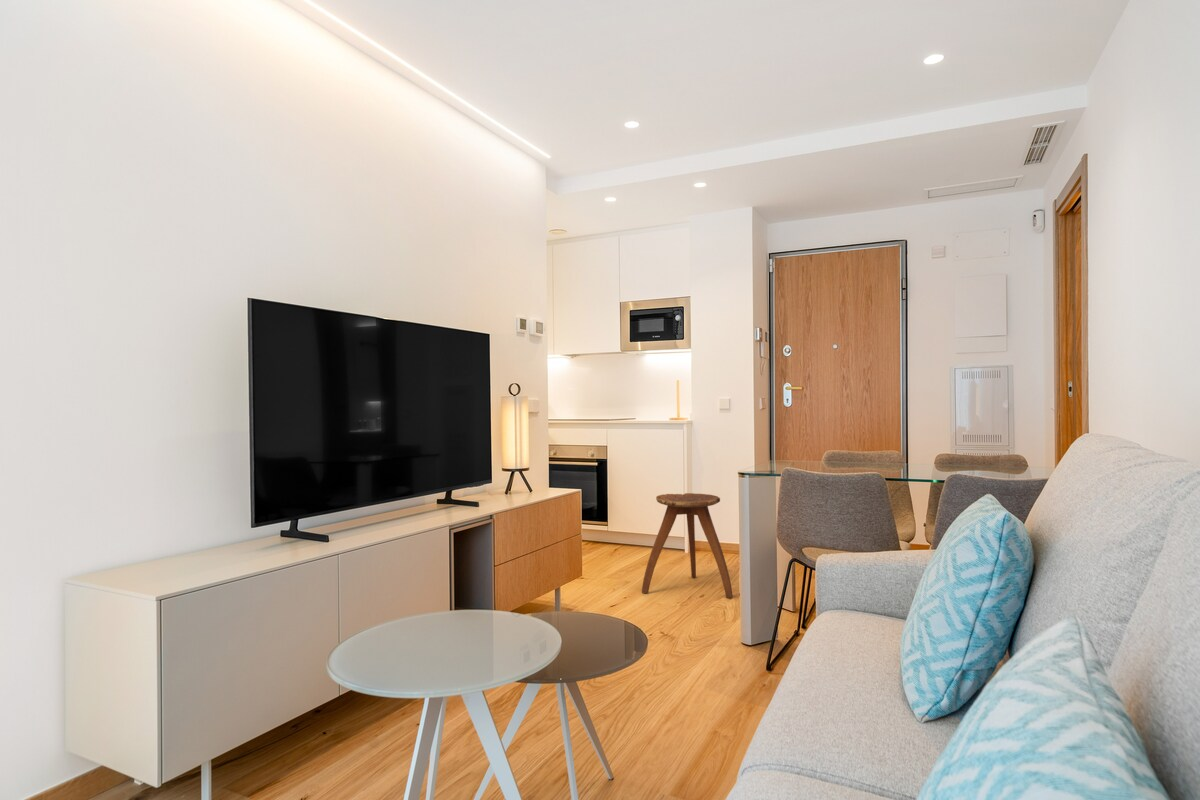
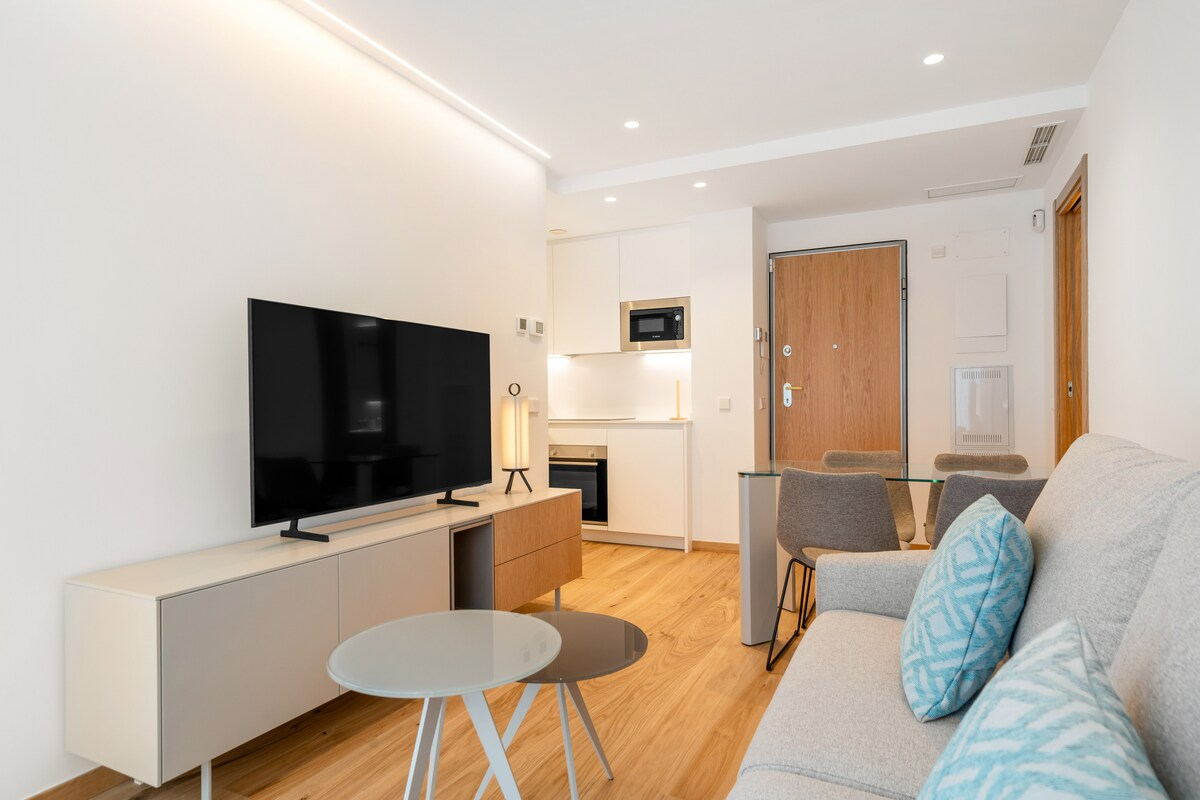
- stool [641,492,734,599]
